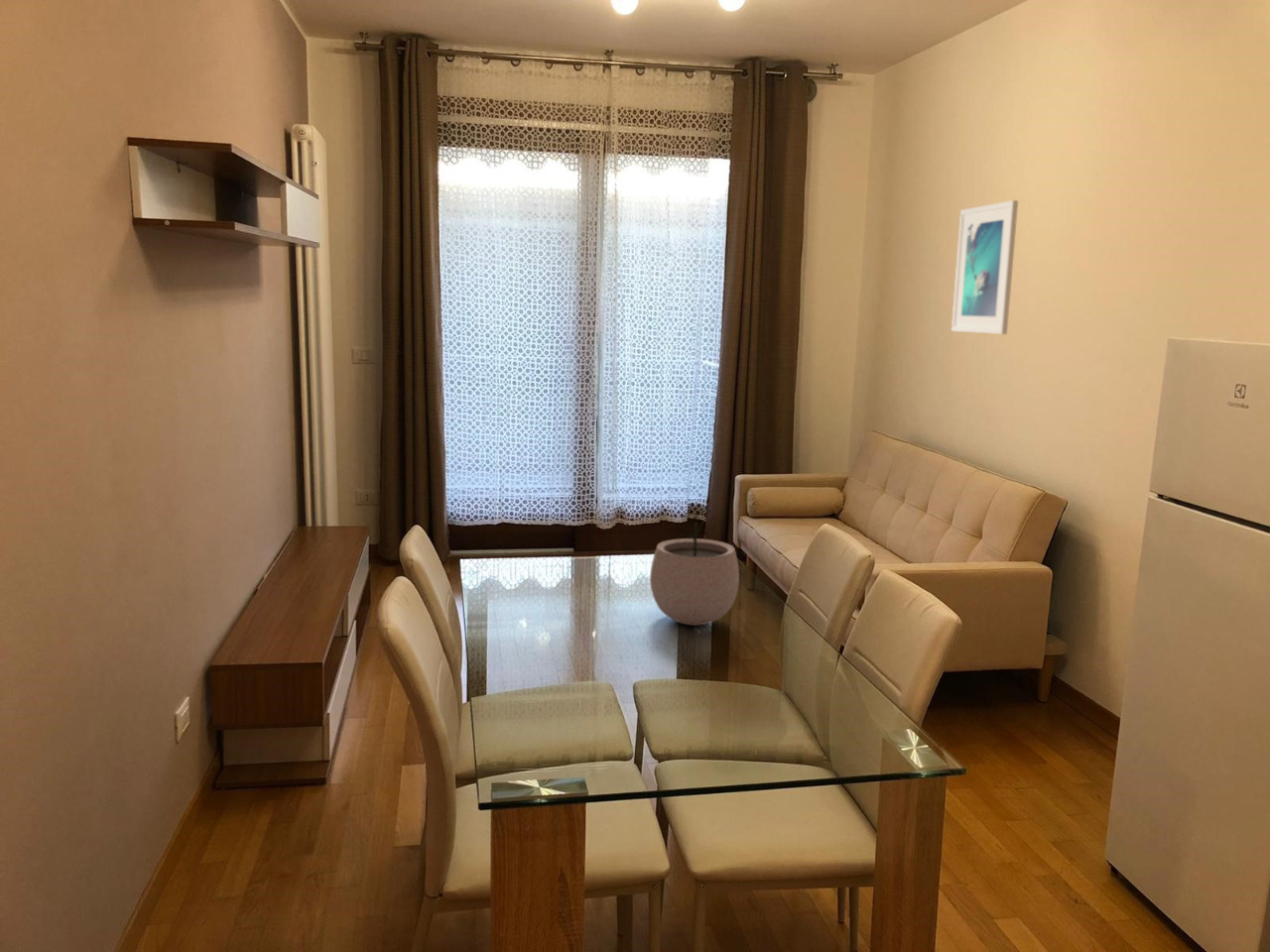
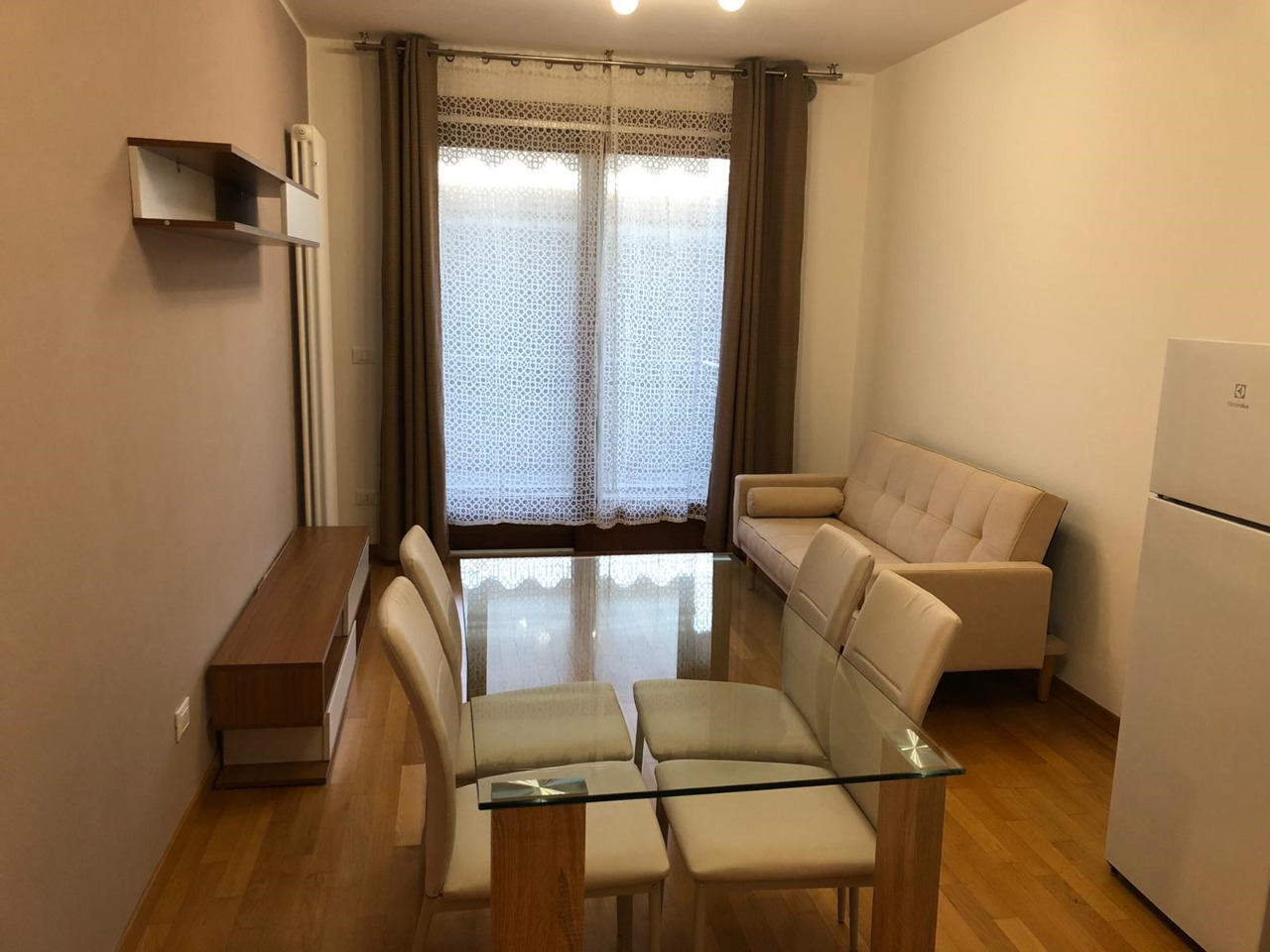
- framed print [951,199,1019,335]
- plant pot [649,512,740,626]
